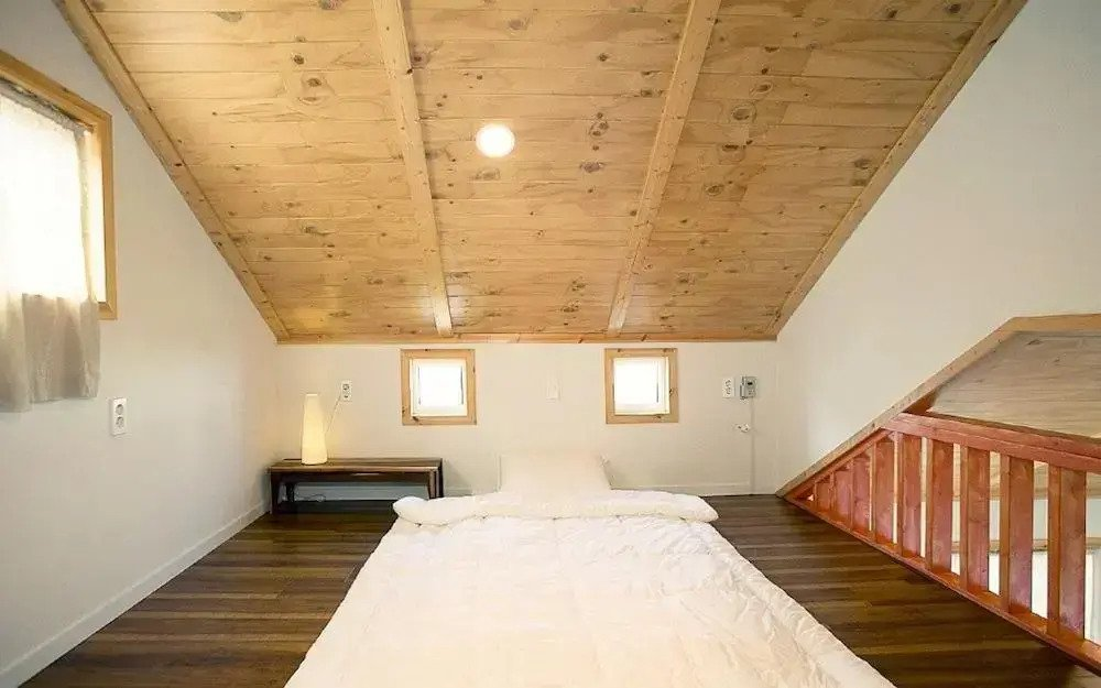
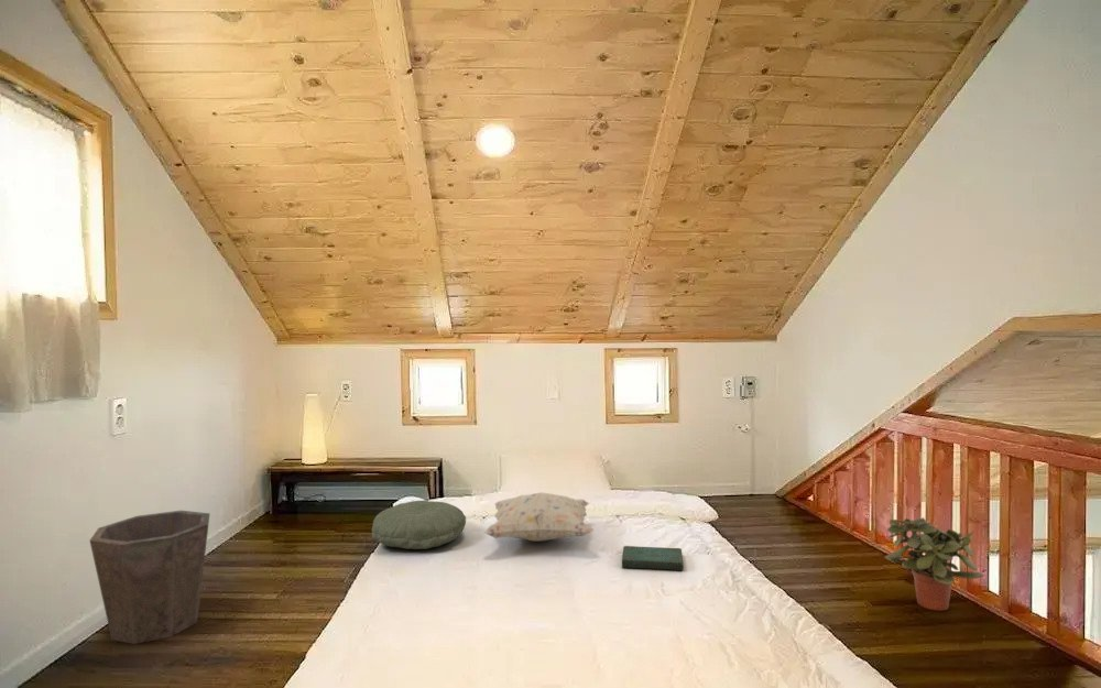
+ book [621,545,685,571]
+ pillow [371,500,467,550]
+ waste bin [88,510,211,645]
+ potted plant [884,516,985,612]
+ decorative pillow [483,491,595,543]
